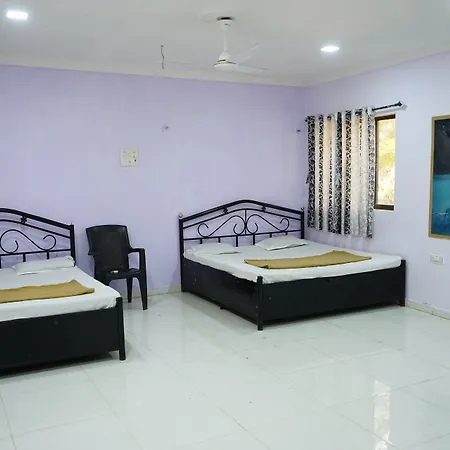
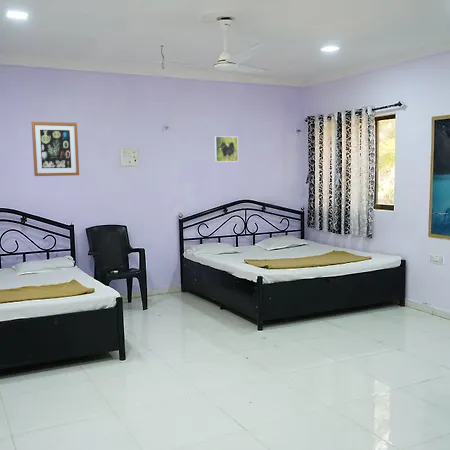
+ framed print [214,135,239,163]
+ wall art [31,121,80,177]
